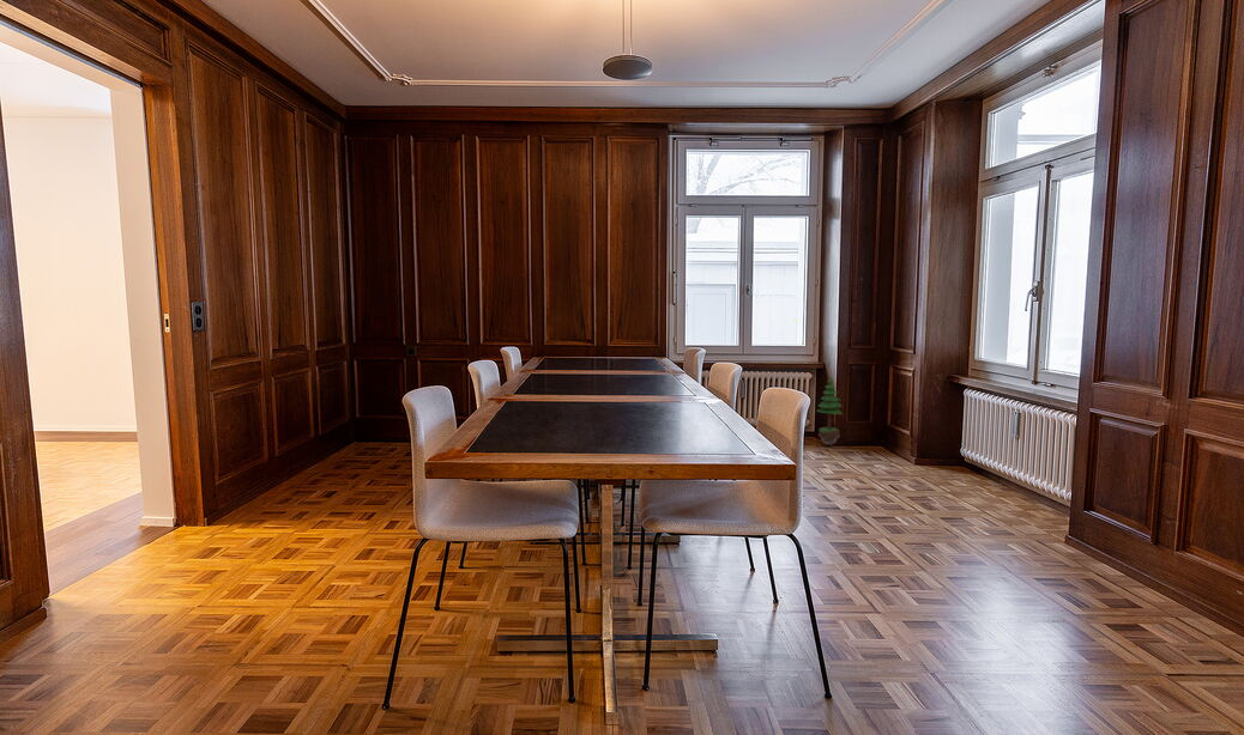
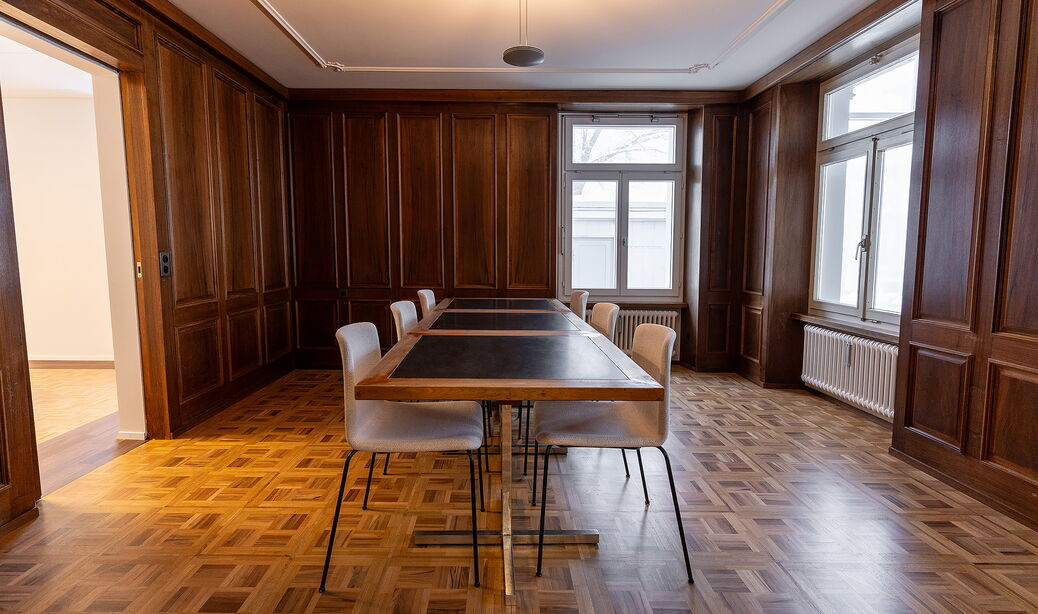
- potted tree [815,375,844,447]
